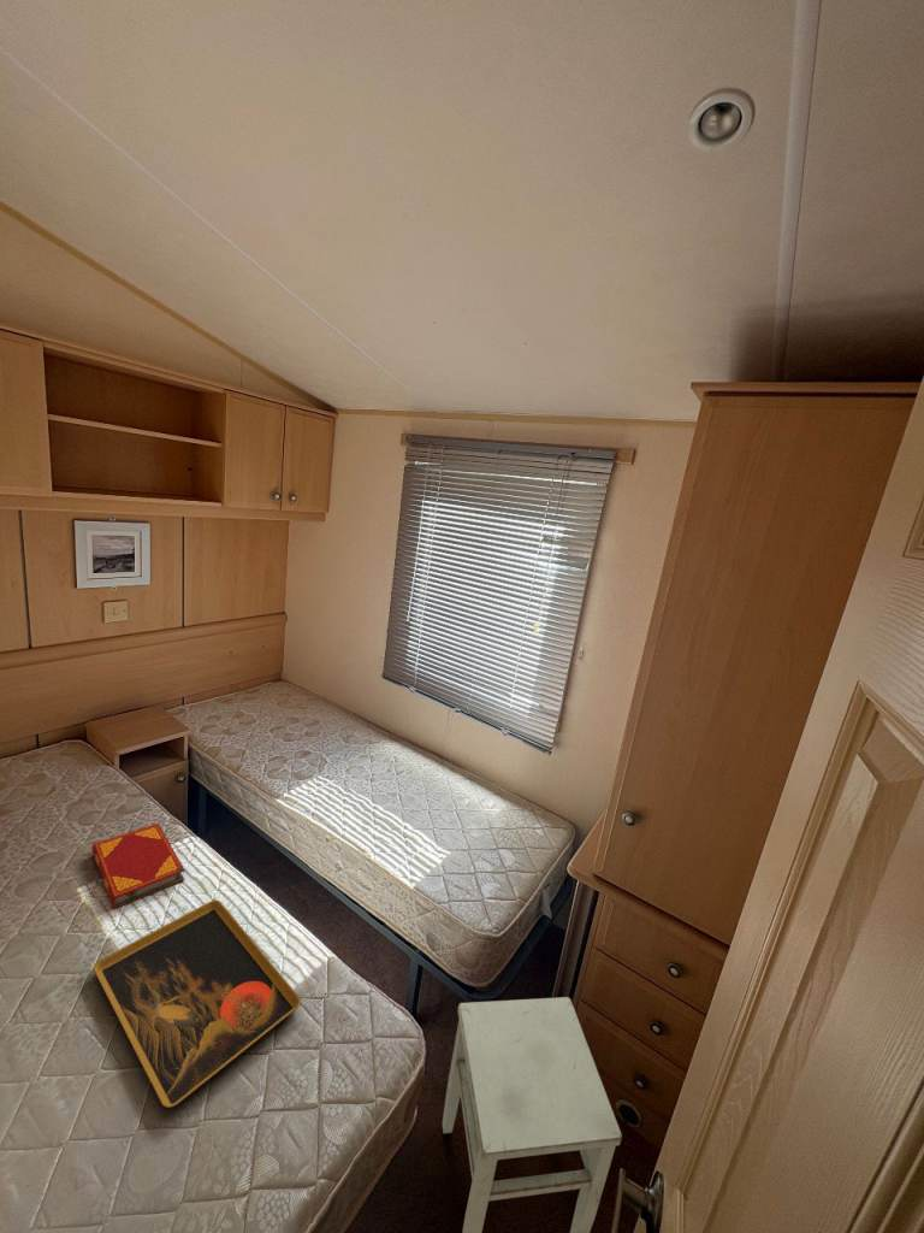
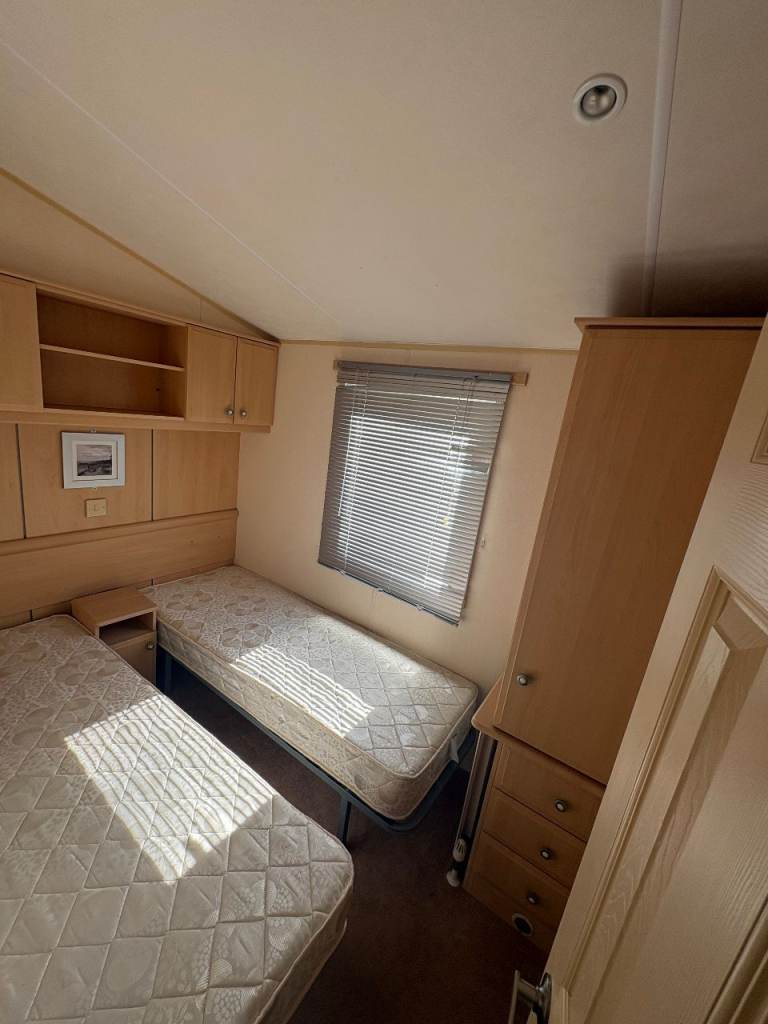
- decorative tray [93,899,302,1110]
- hardback book [91,822,185,909]
- stool [442,996,623,1233]
